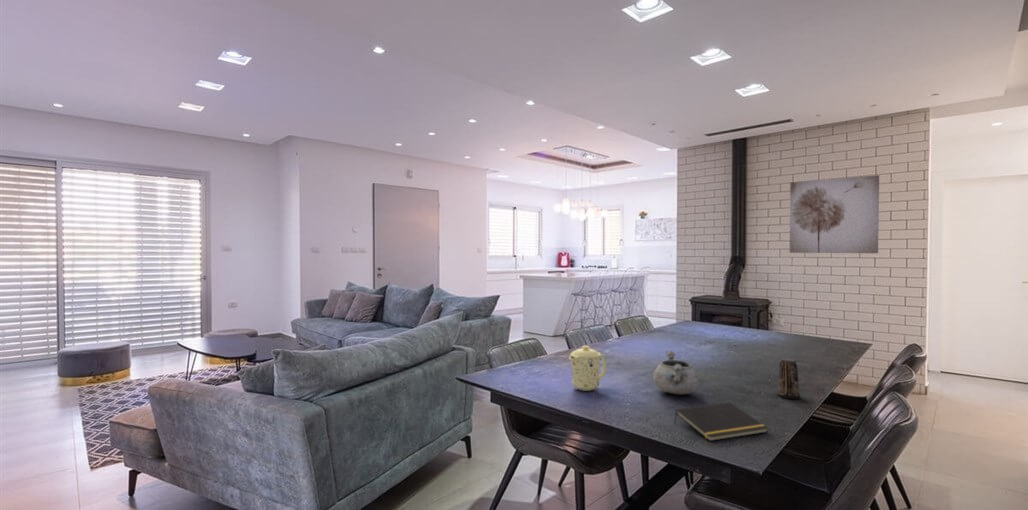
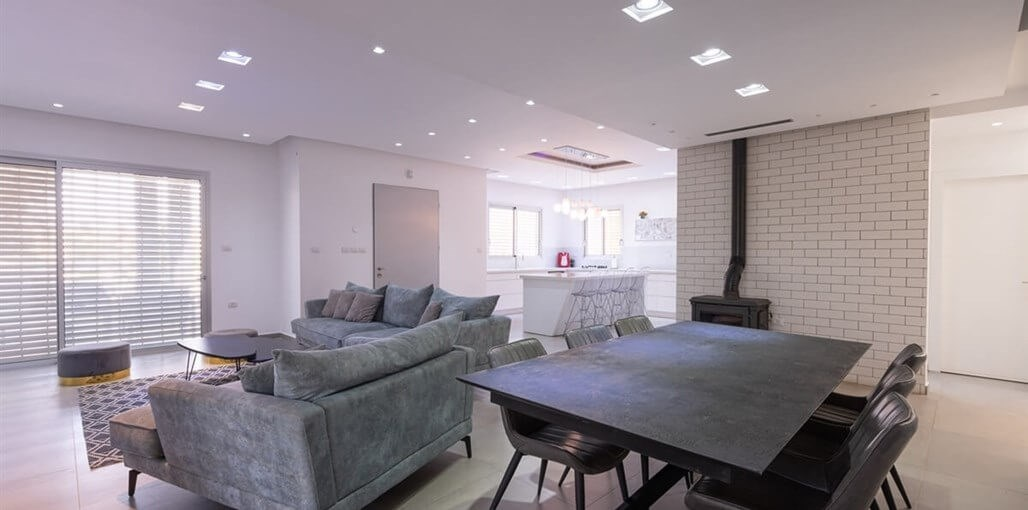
- decorative bowl [652,350,699,396]
- notepad [673,402,769,442]
- mug [568,345,607,392]
- candle [776,357,801,400]
- wall art [789,174,880,254]
